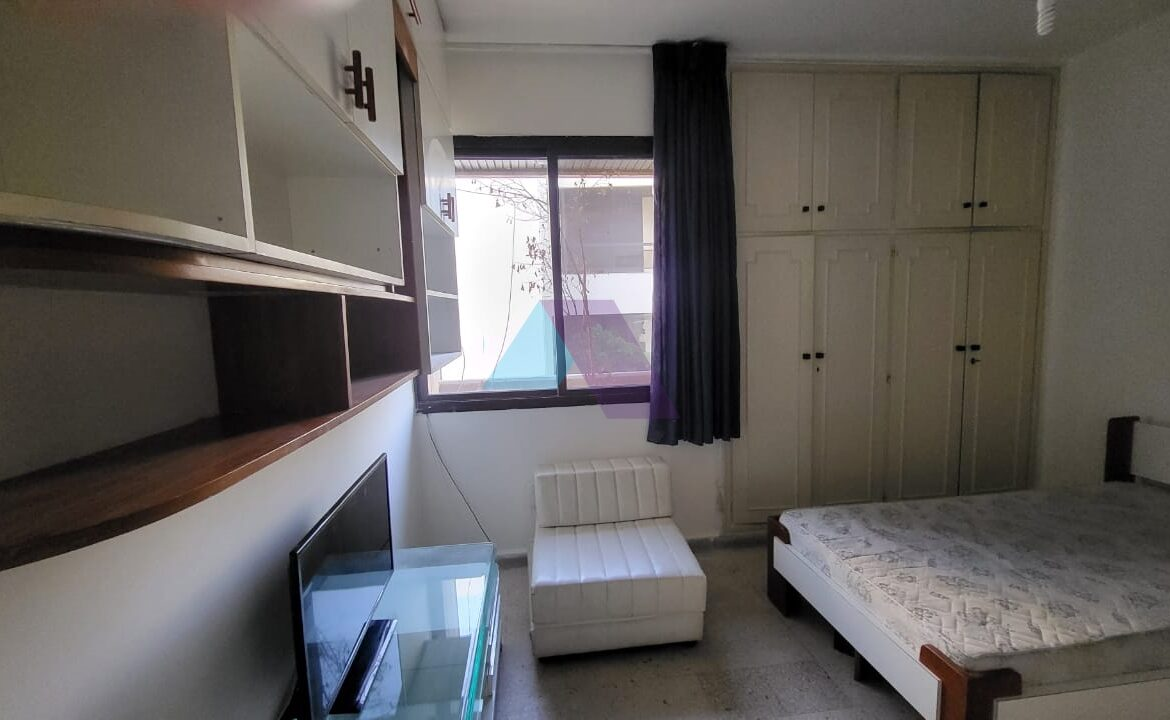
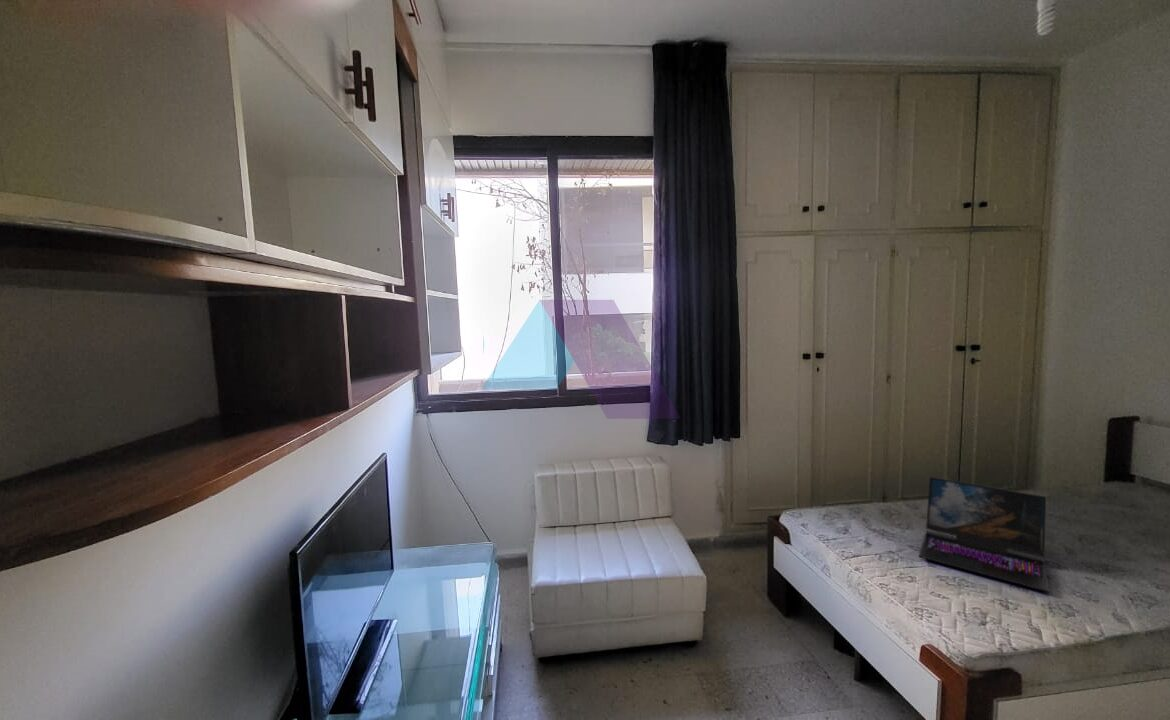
+ laptop [918,476,1051,593]
